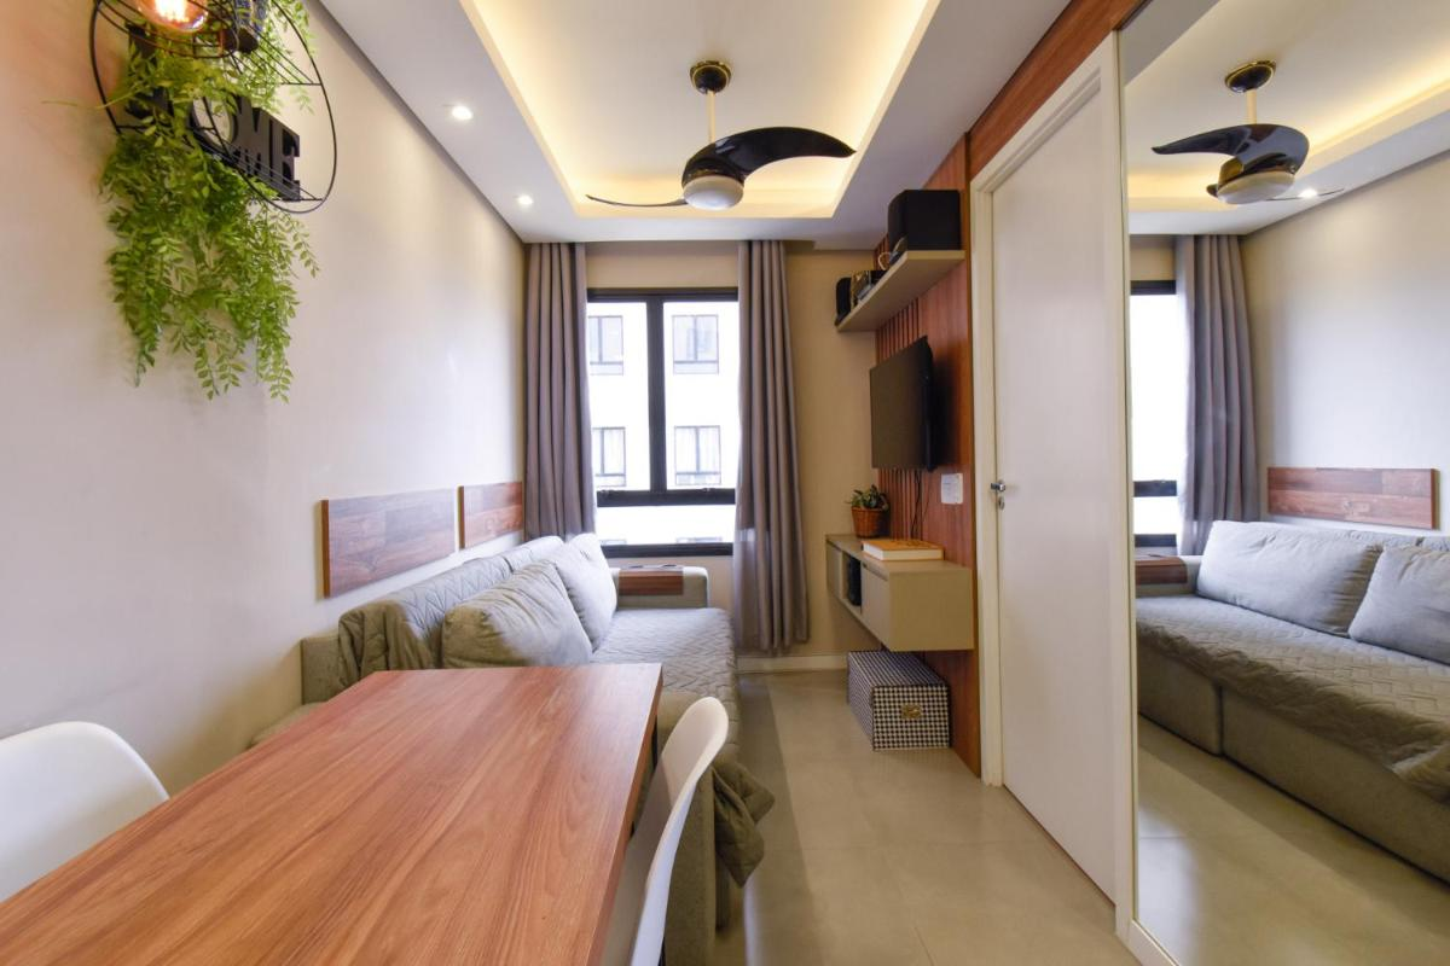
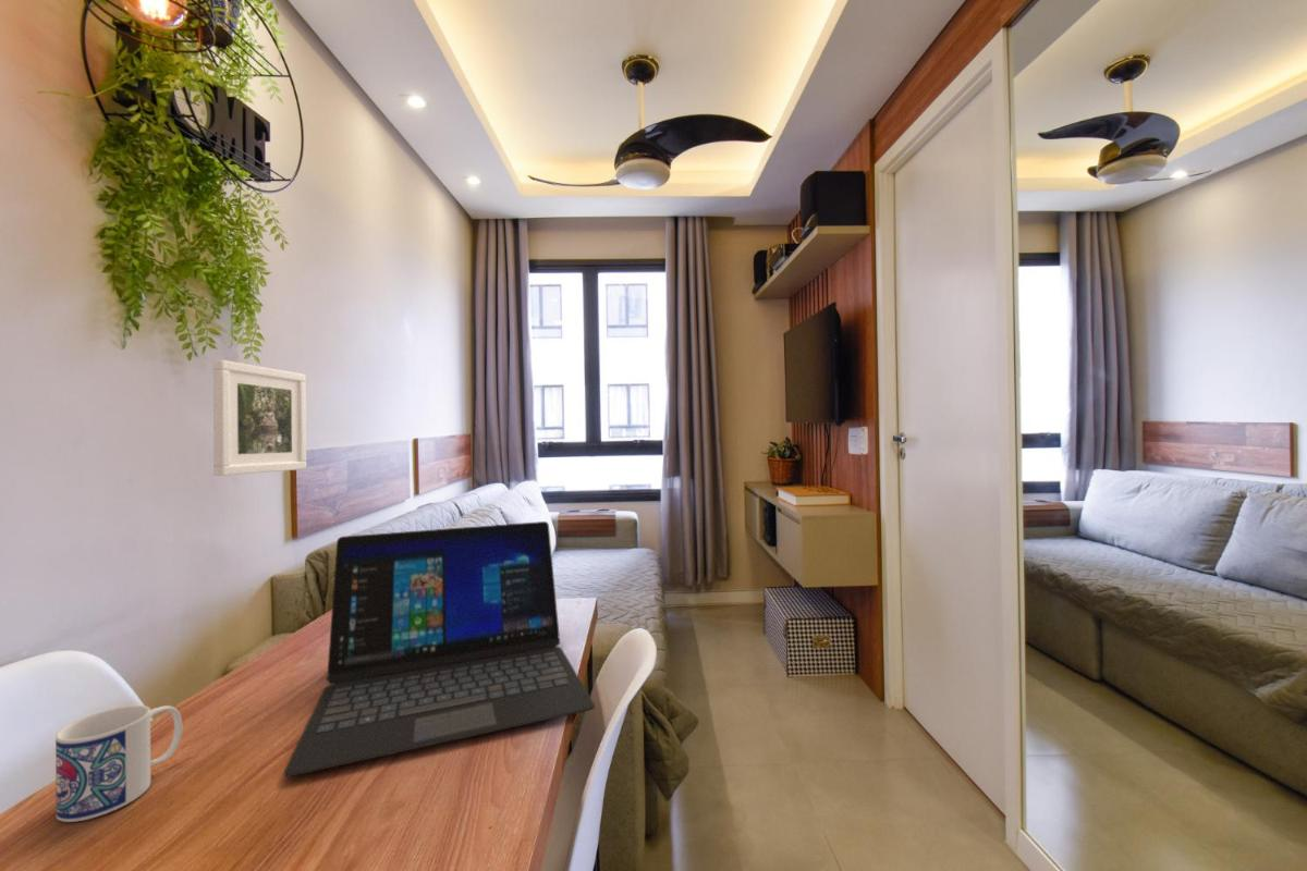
+ mug [54,704,183,823]
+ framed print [212,359,307,477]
+ laptop [283,520,596,777]
